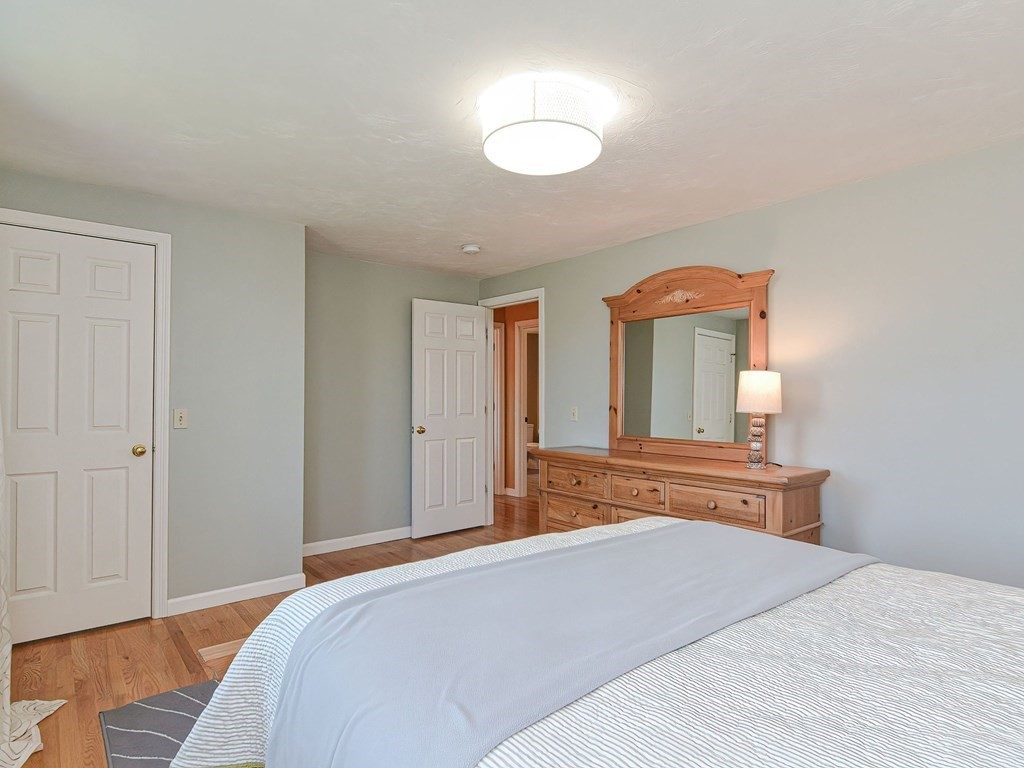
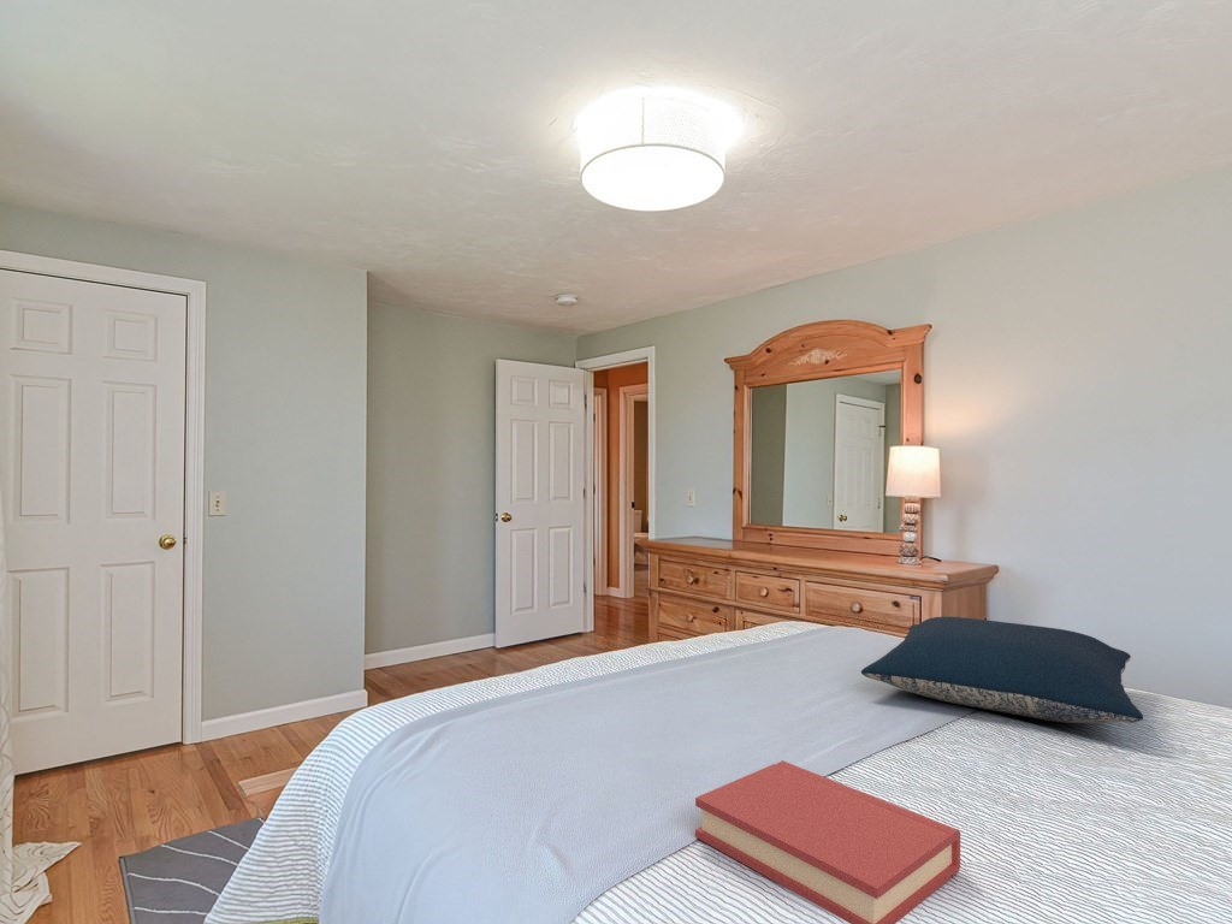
+ pillow [860,616,1144,724]
+ hardback book [694,759,961,924]
